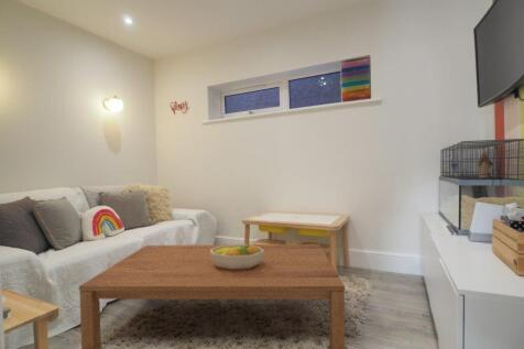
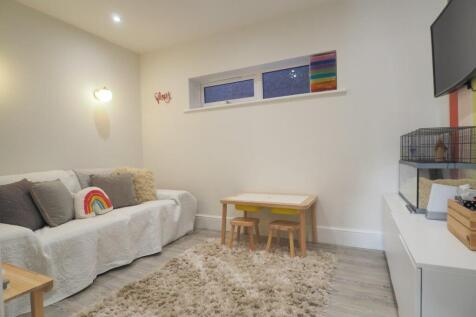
- coffee table [78,243,346,349]
- fruit bowl [210,243,264,270]
